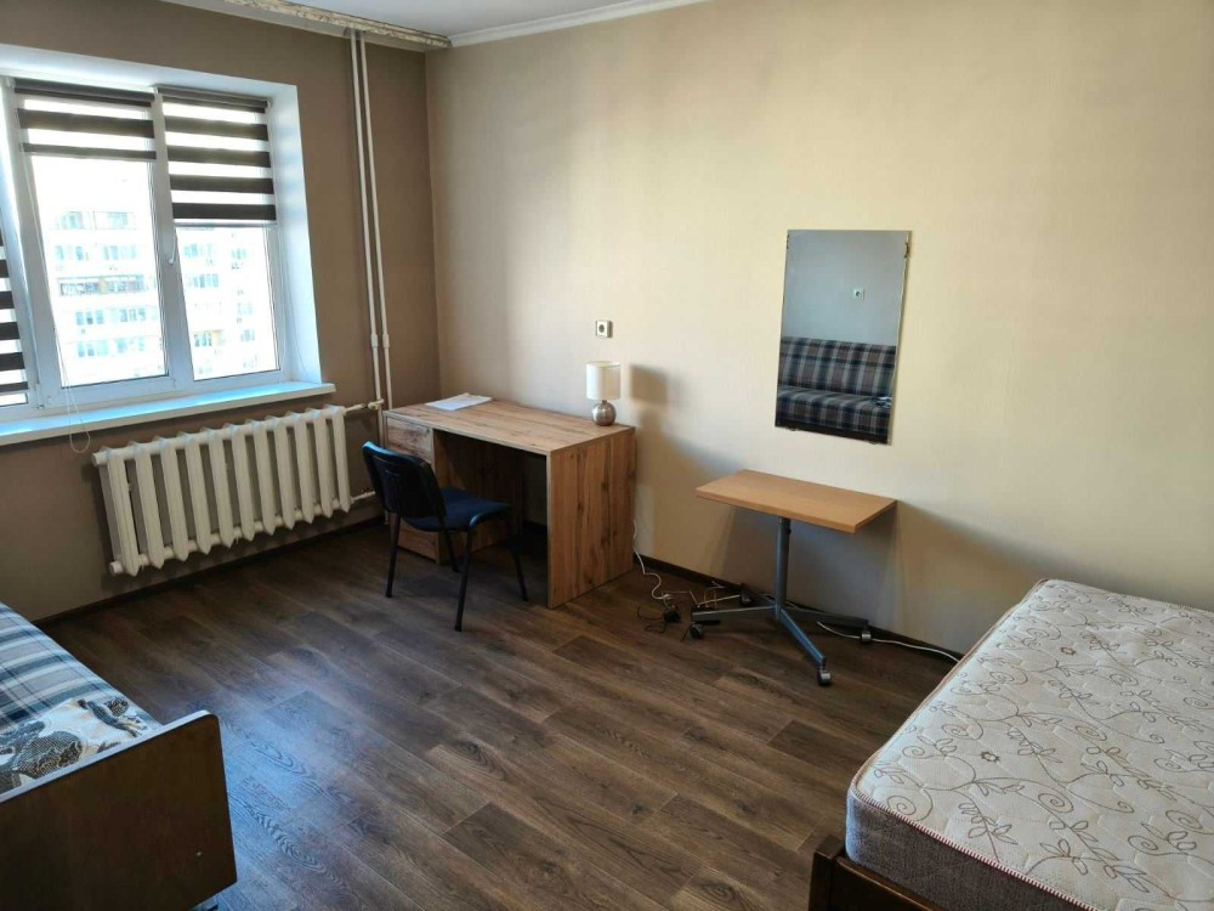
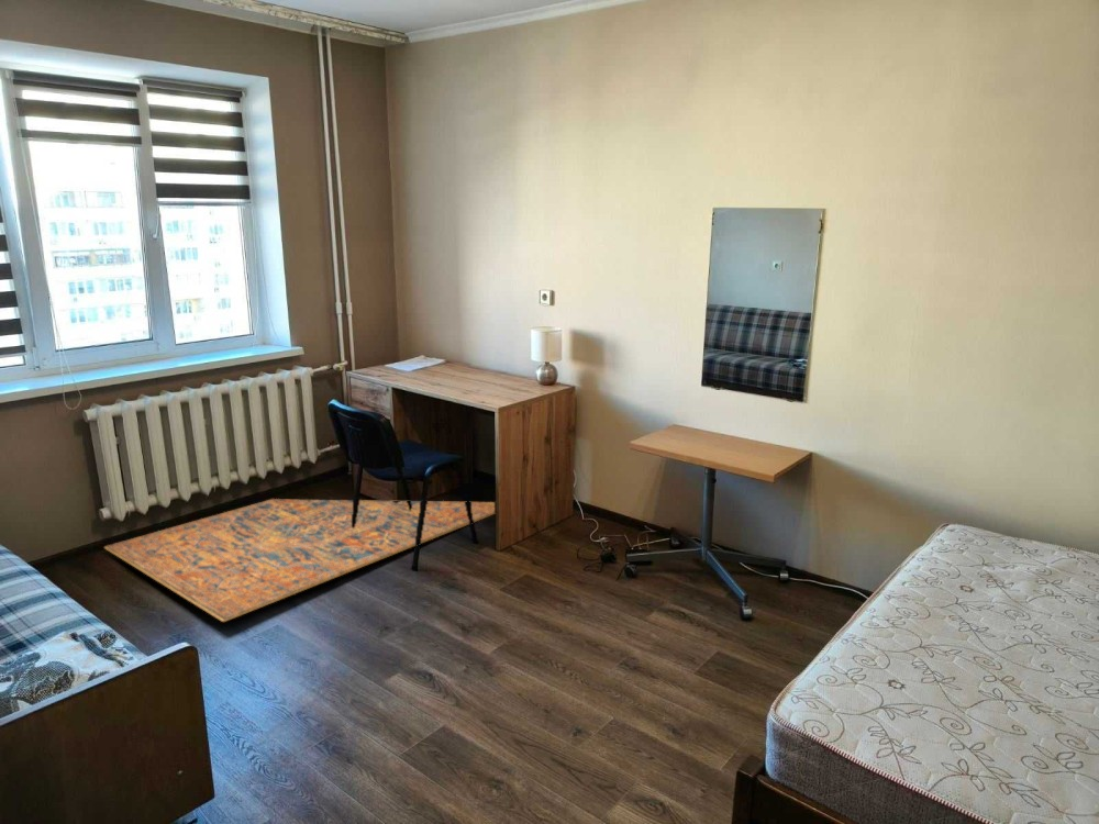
+ rug [103,498,496,623]
